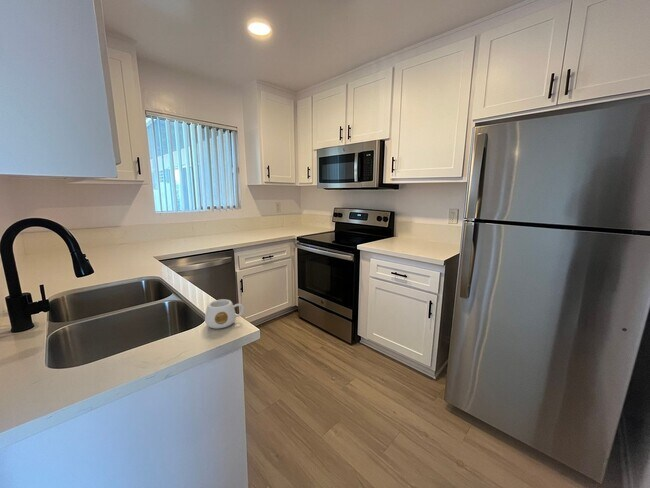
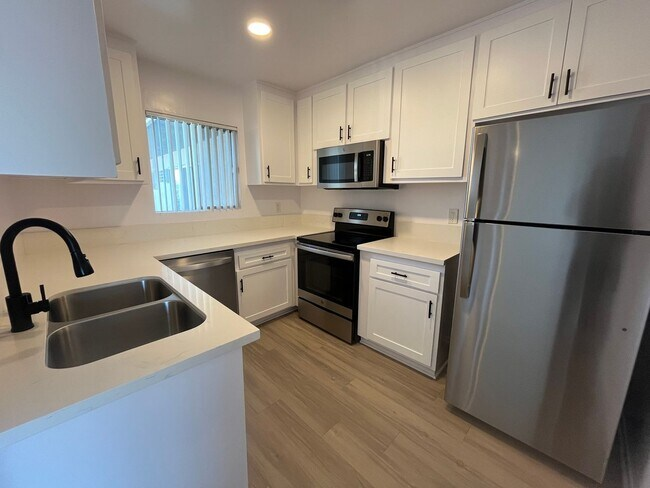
- mug [204,298,245,330]
